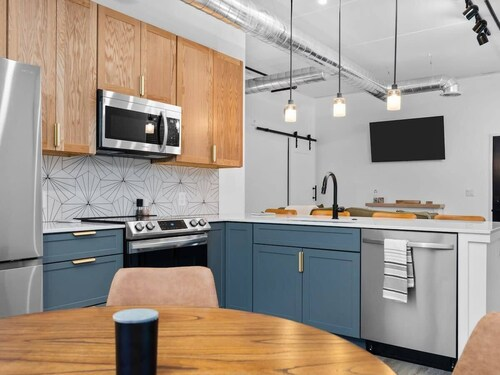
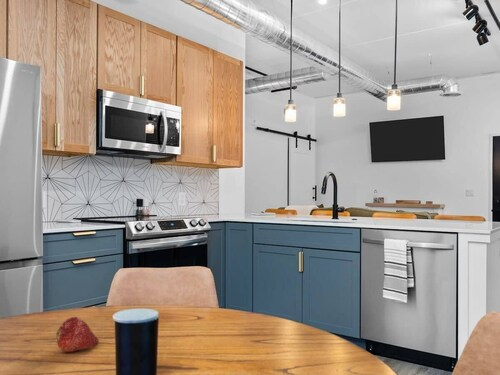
+ fruit [55,316,100,353]
